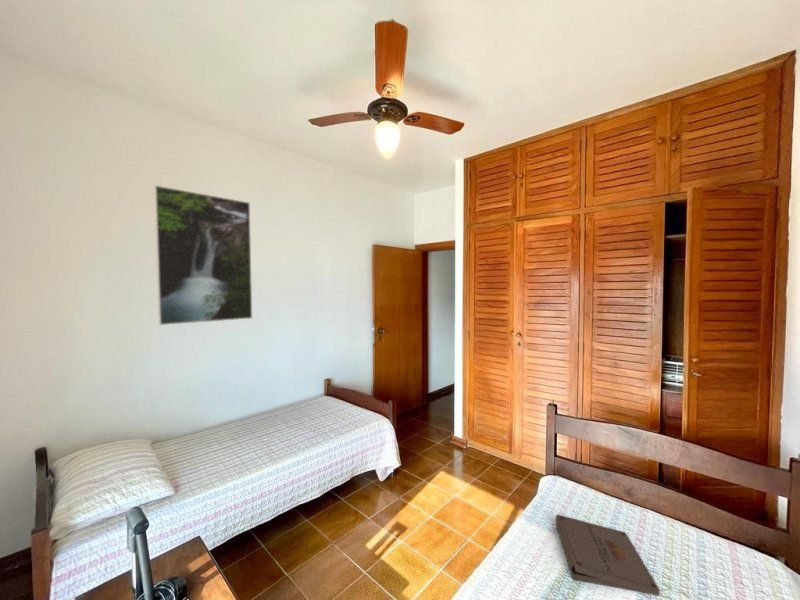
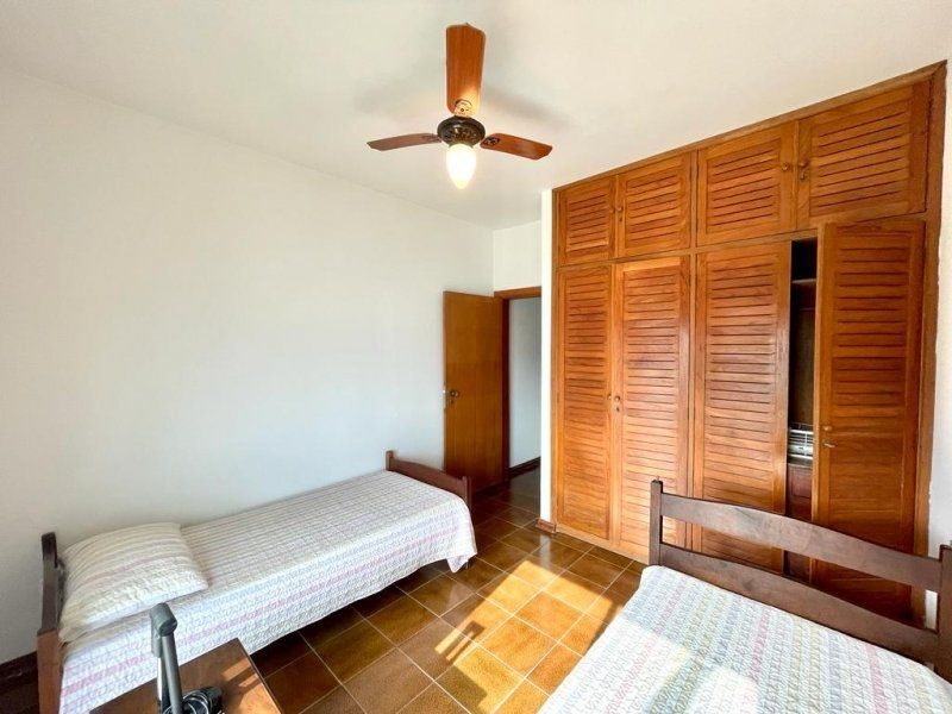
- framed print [153,184,253,326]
- pizza box [554,513,660,597]
